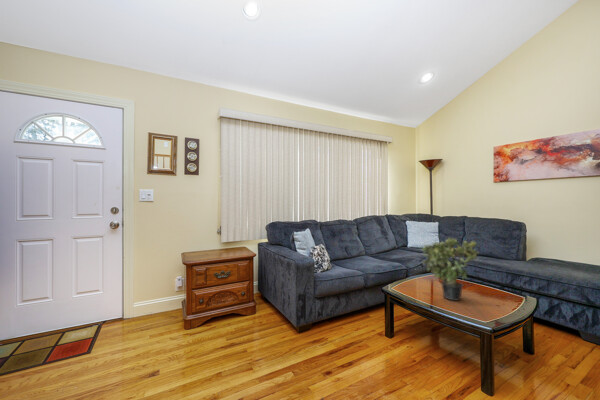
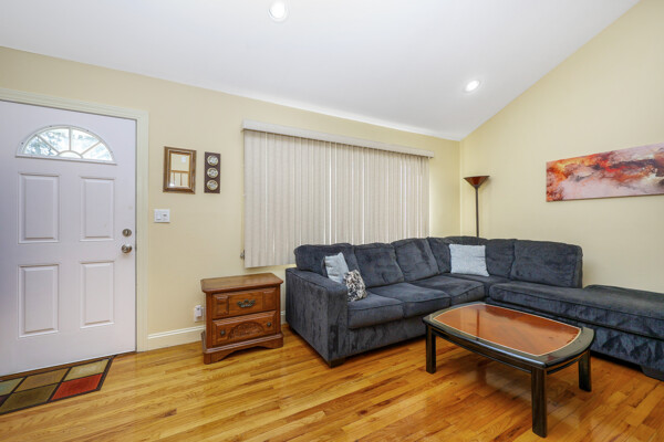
- potted plant [420,236,481,302]
